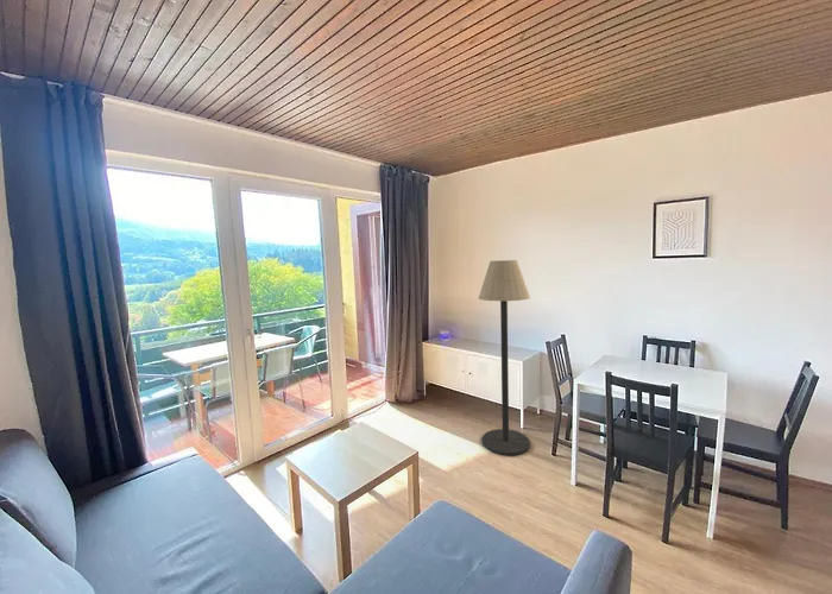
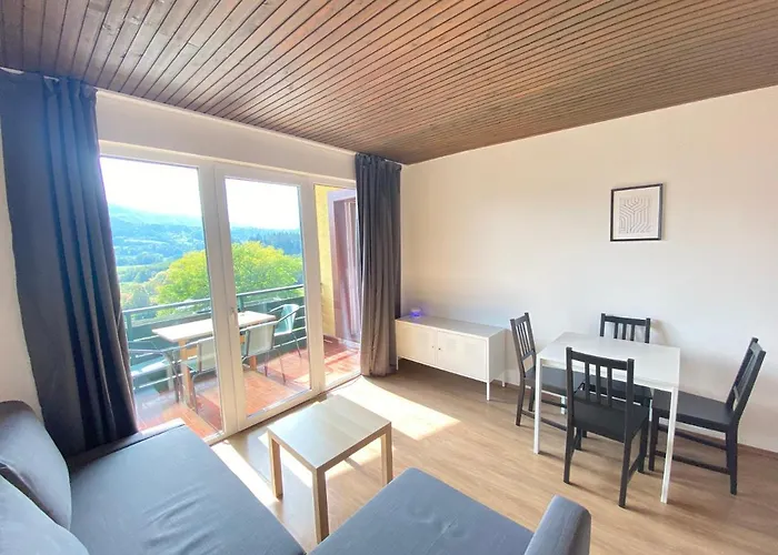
- floor lamp [478,259,531,456]
